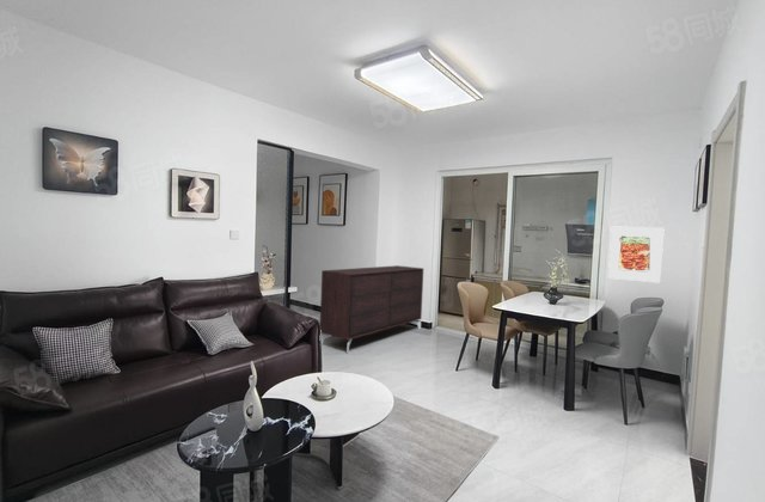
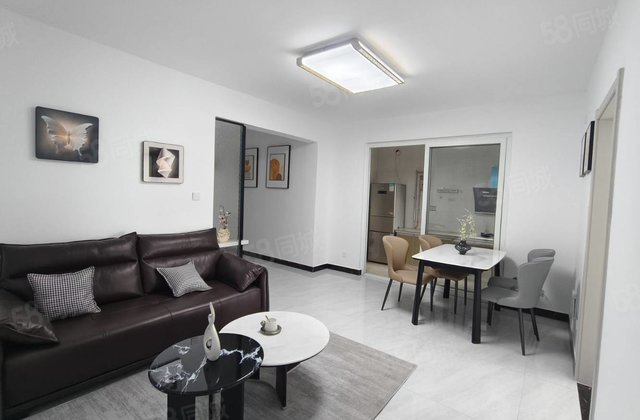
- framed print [607,226,666,284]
- sideboard [319,264,424,354]
